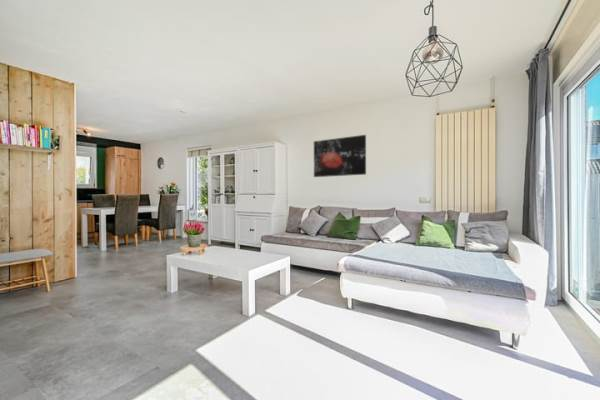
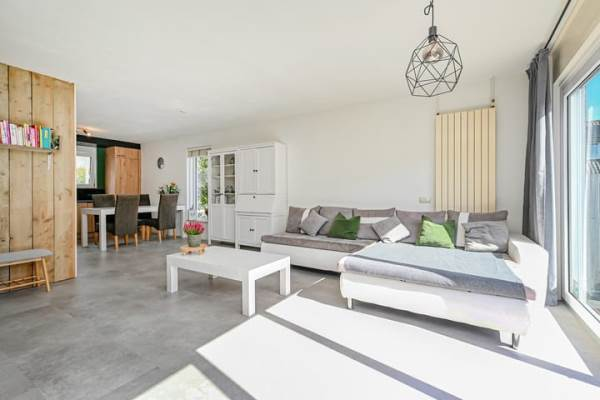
- wall art [313,134,367,178]
